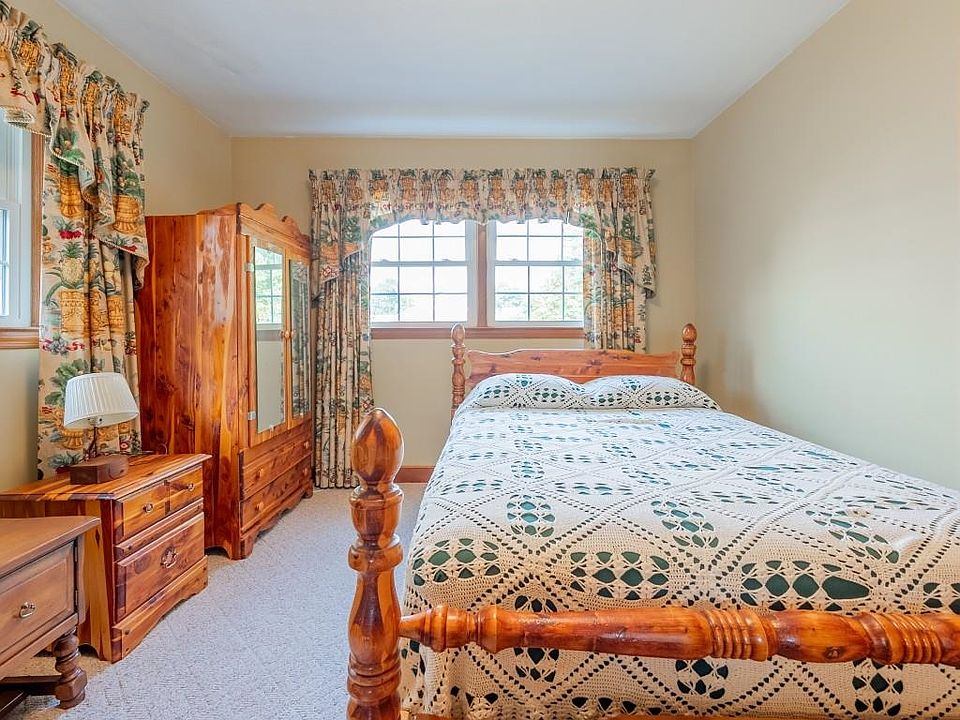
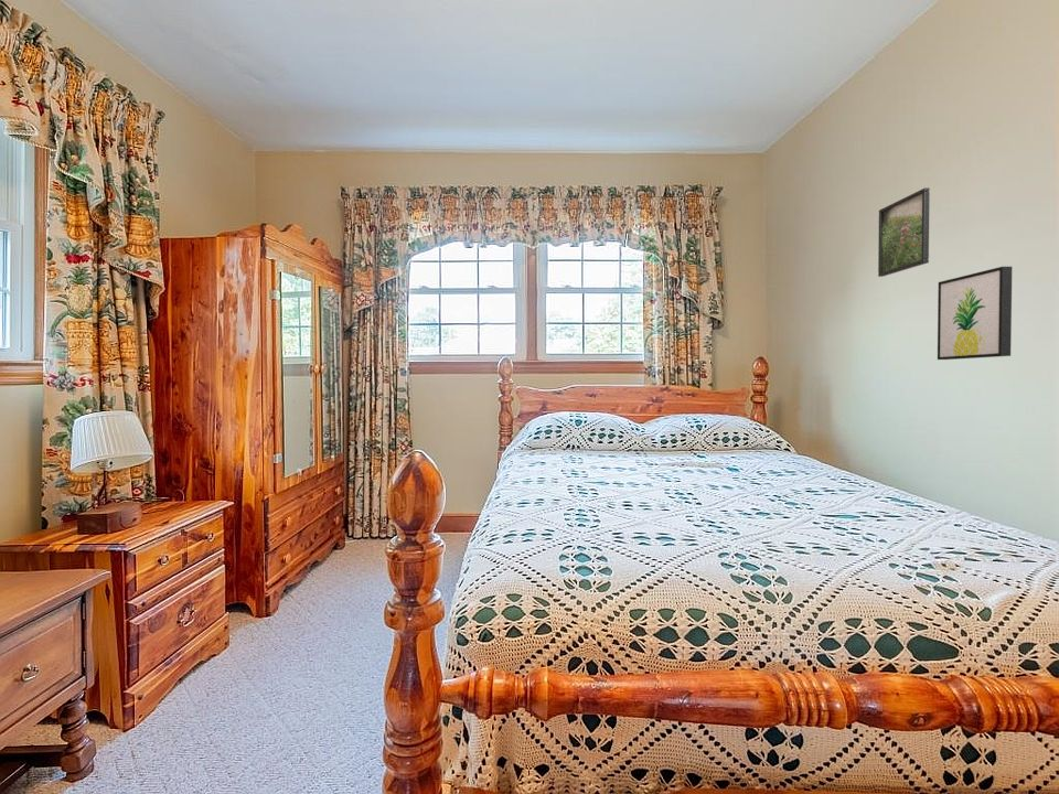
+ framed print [877,186,931,278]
+ wall art [937,266,1013,361]
